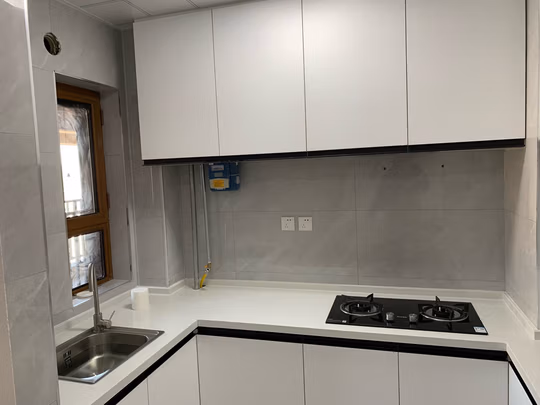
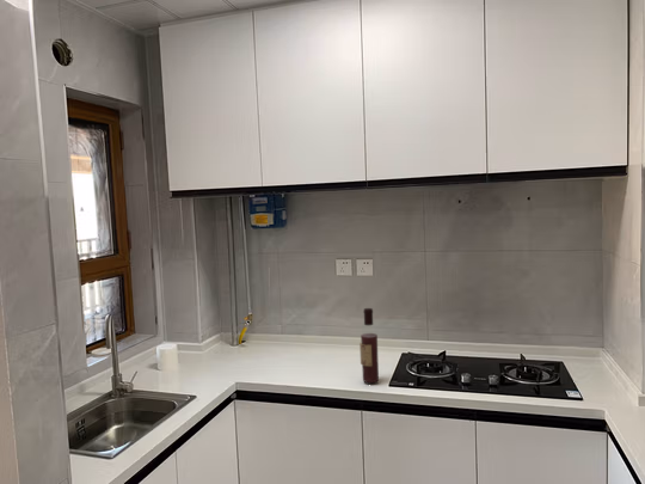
+ wine bottle [358,307,380,384]
